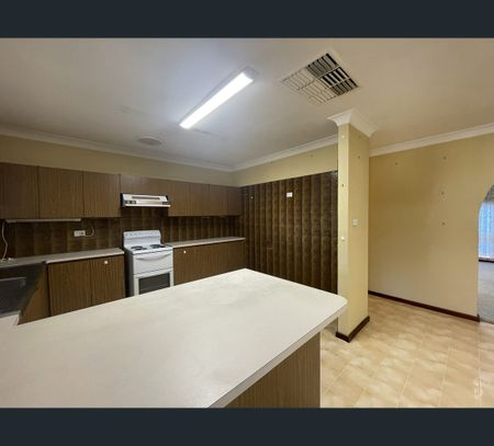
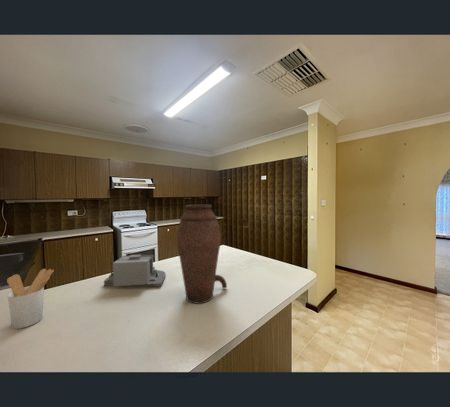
+ architectural model [103,253,166,287]
+ vase [175,204,228,305]
+ utensil holder [6,268,55,330]
